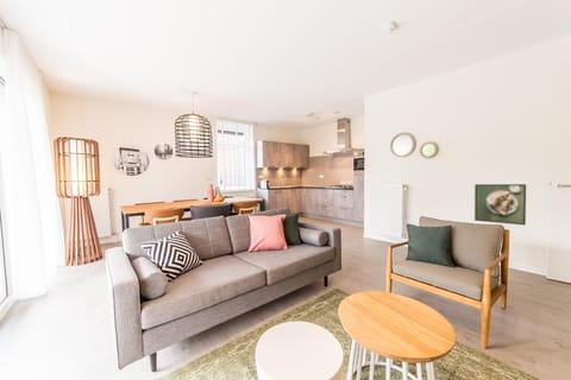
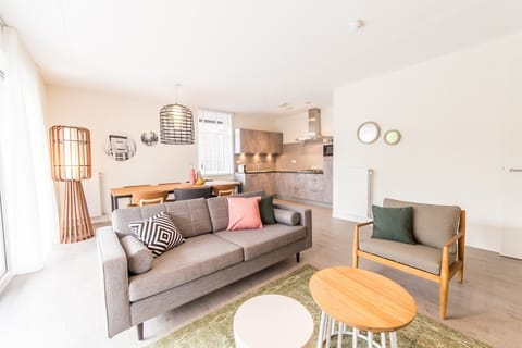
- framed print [473,183,527,226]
